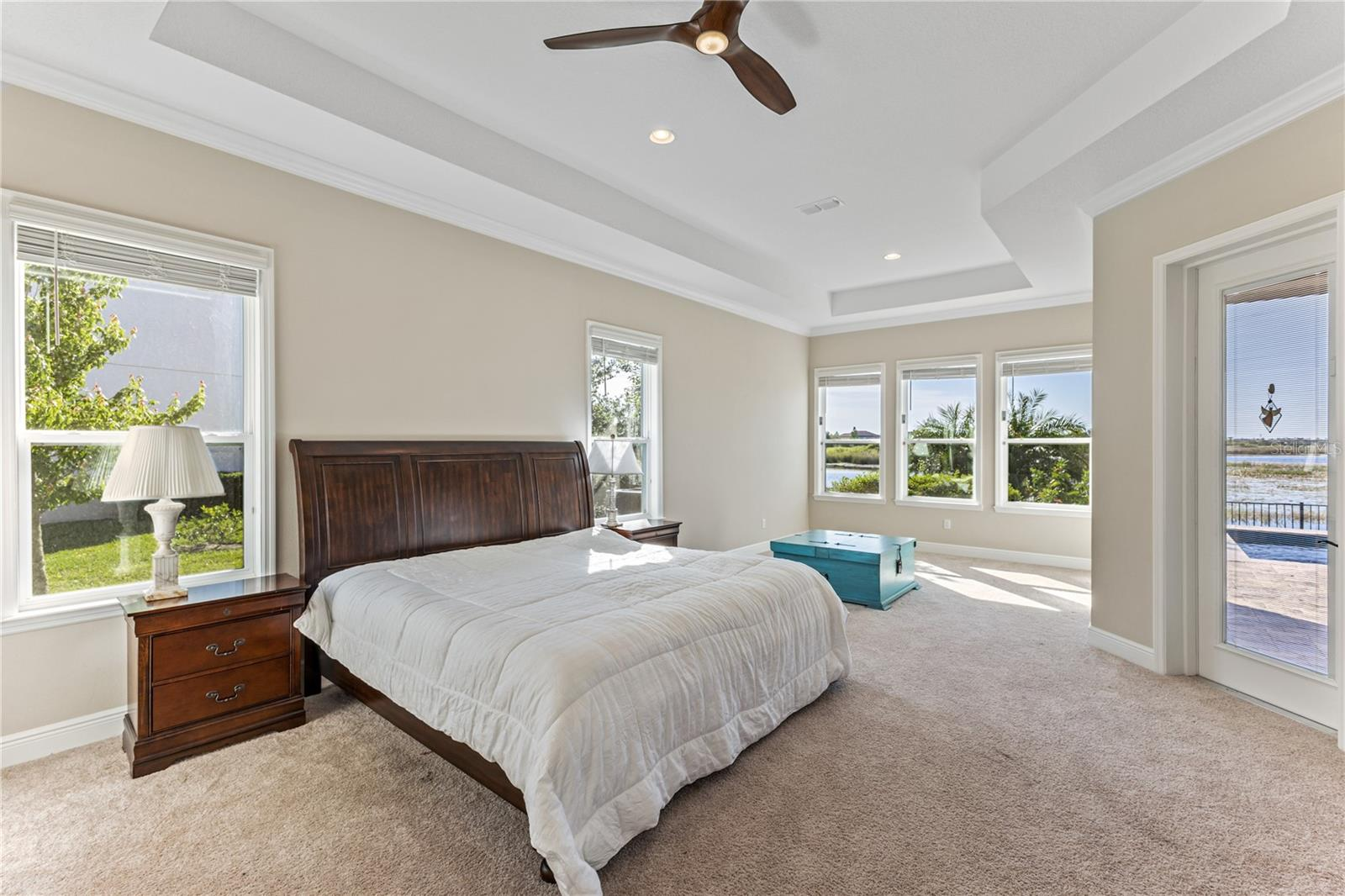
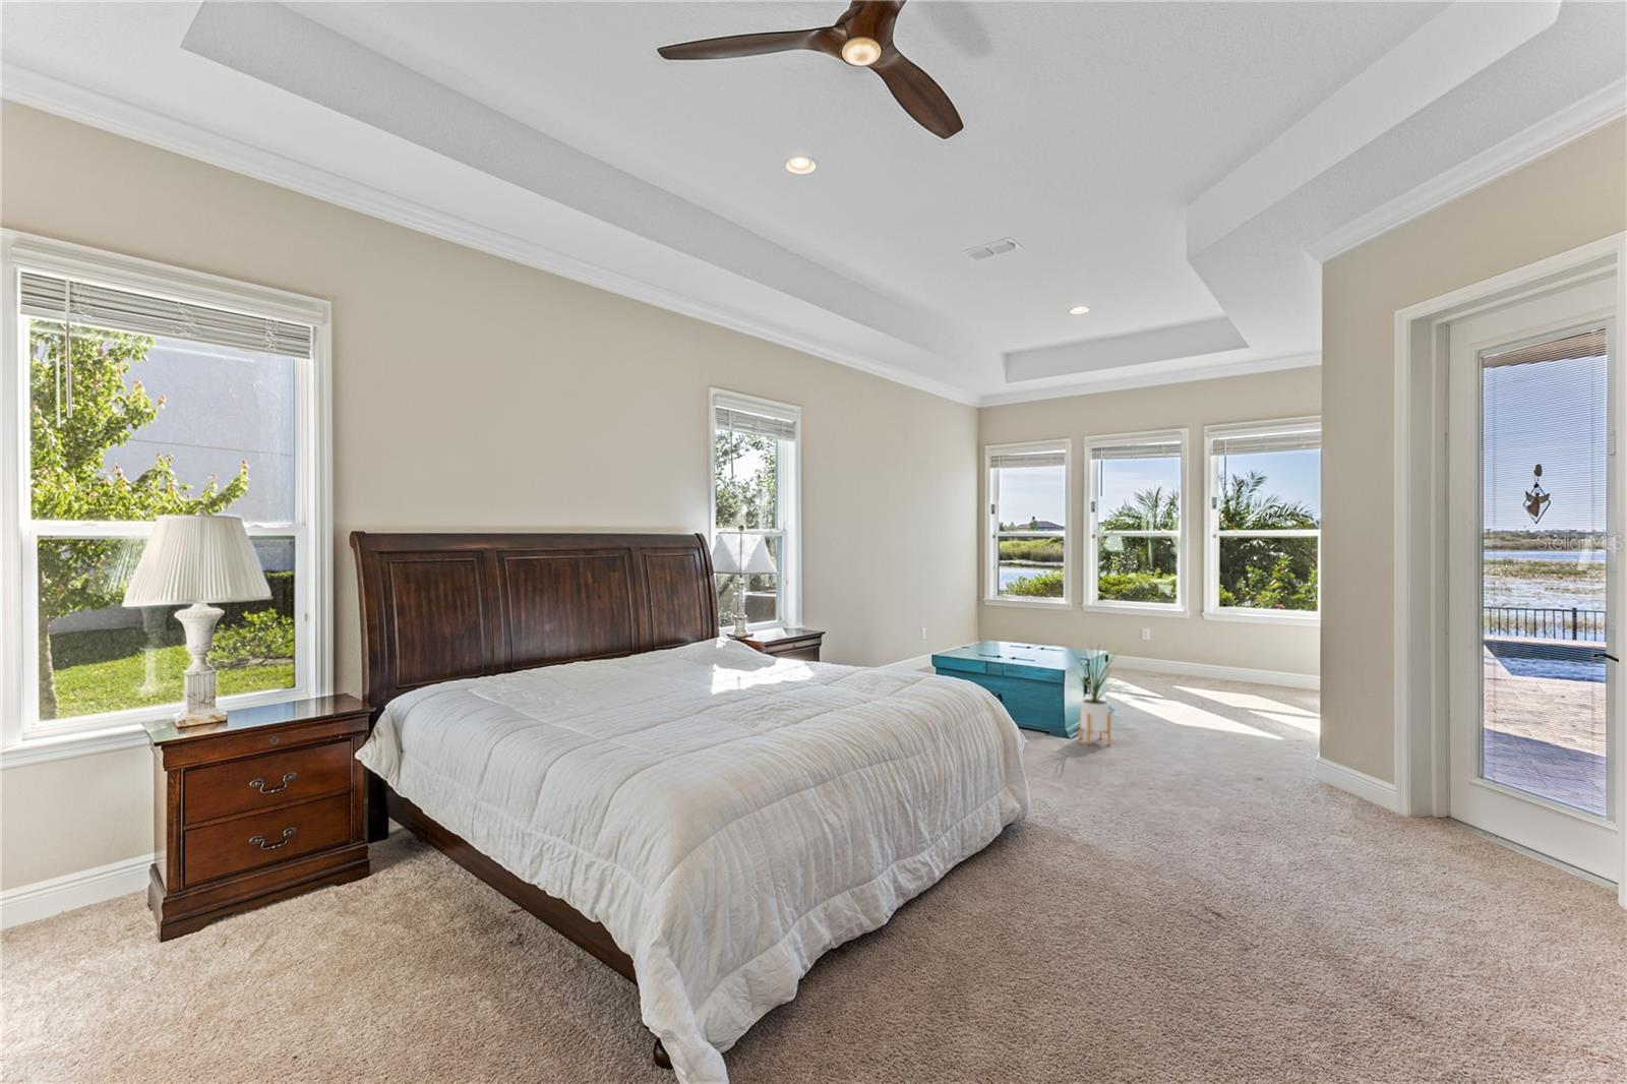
+ house plant [1066,638,1126,745]
